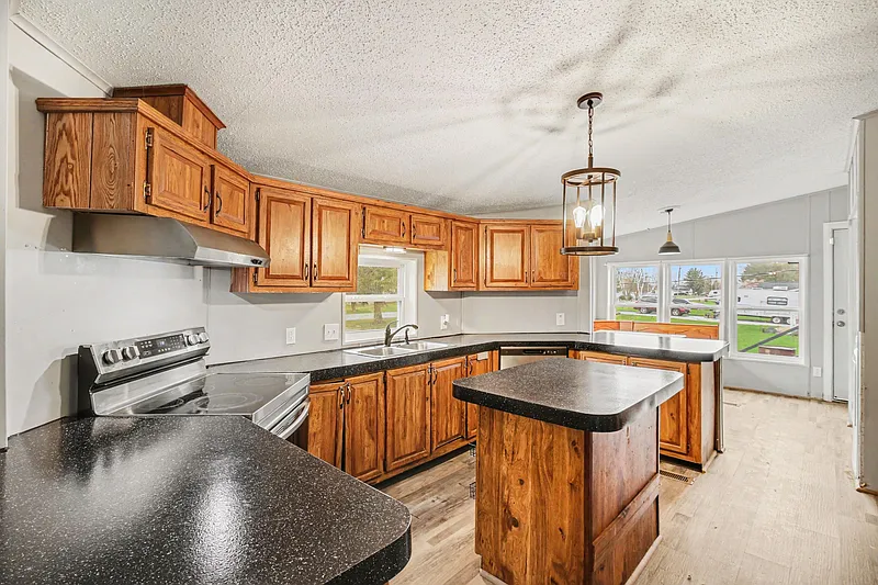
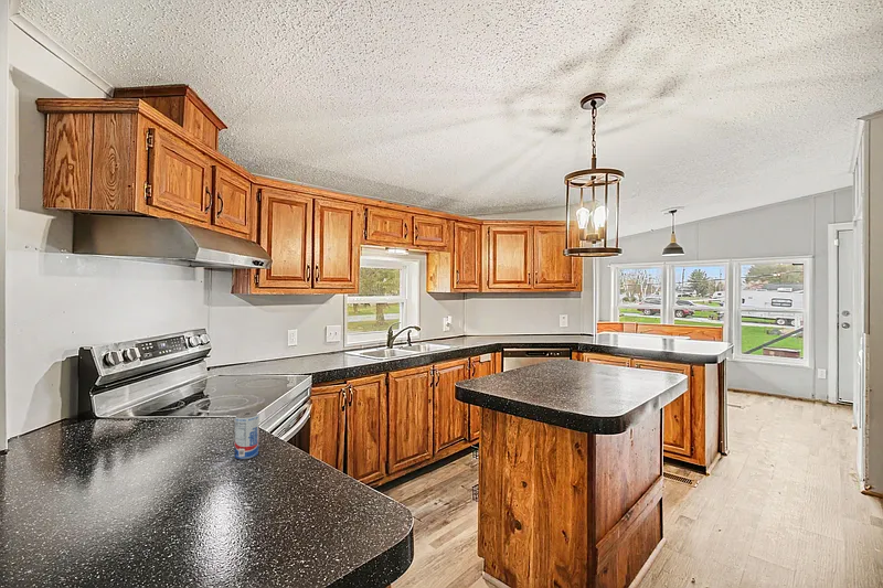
+ beverage can [234,410,259,460]
